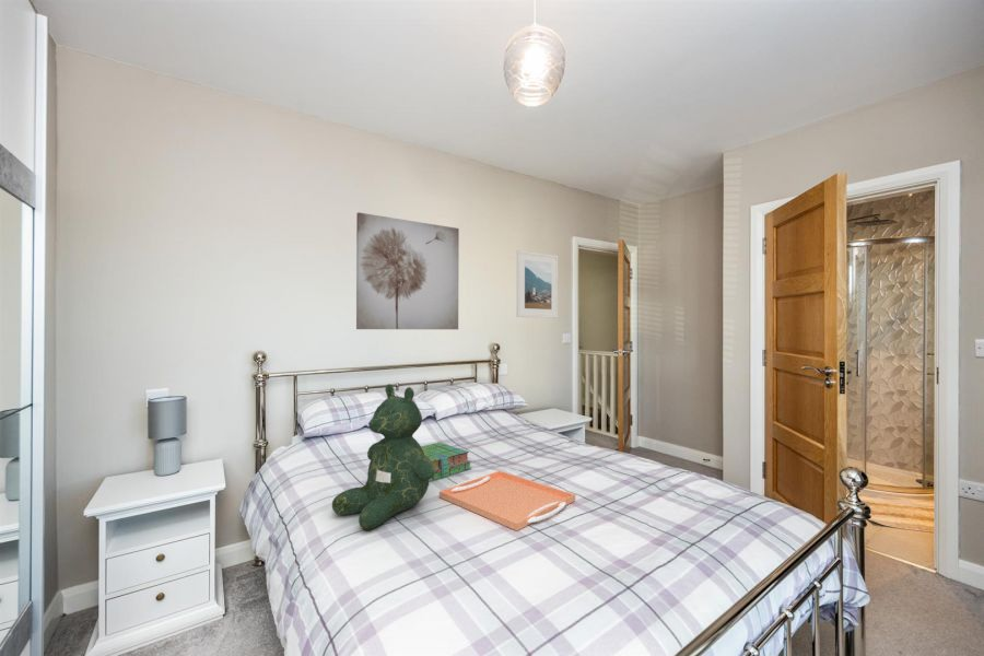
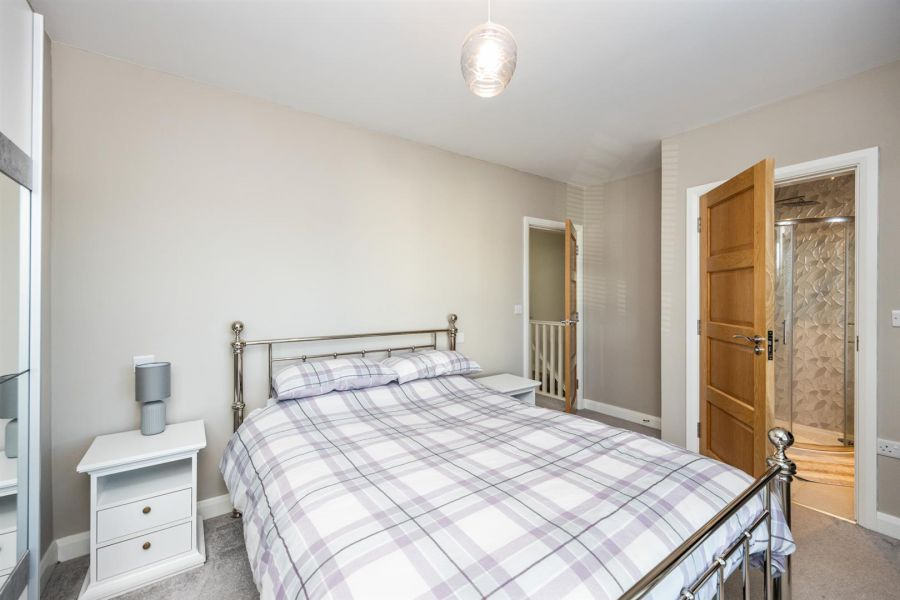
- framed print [516,249,559,319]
- wall art [355,211,460,330]
- teddy bear [331,383,434,531]
- serving tray [438,470,576,531]
- stack of books [421,442,472,483]
